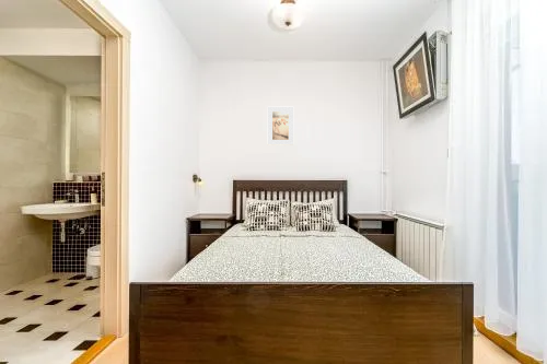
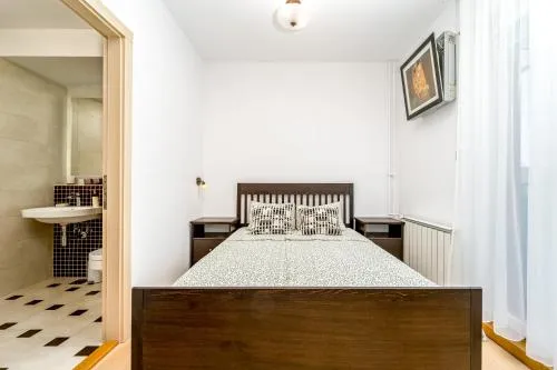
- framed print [267,106,294,145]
